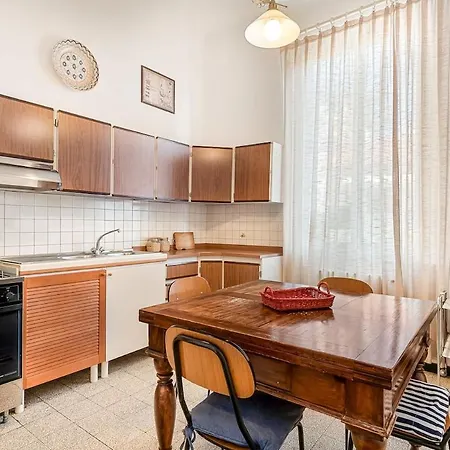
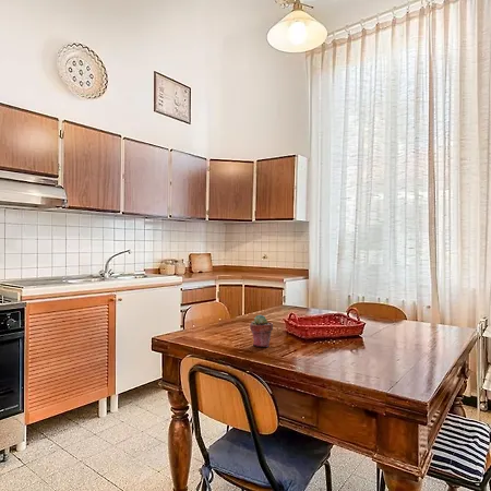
+ potted succulent [249,314,274,348]
